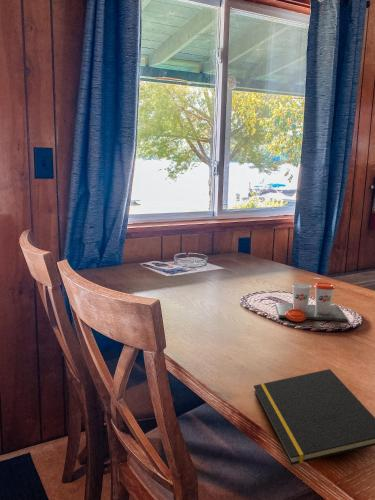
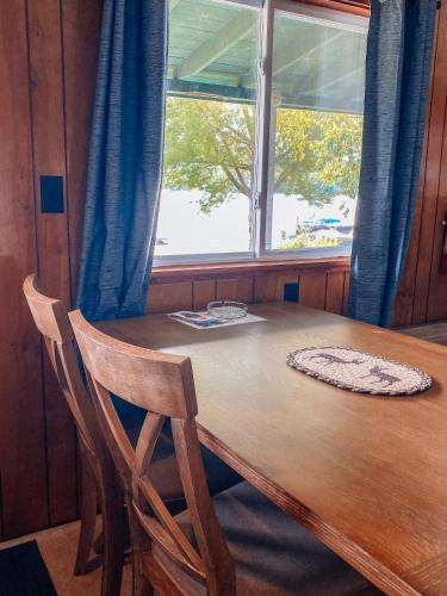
- notepad [253,368,375,466]
- cup [274,281,349,323]
